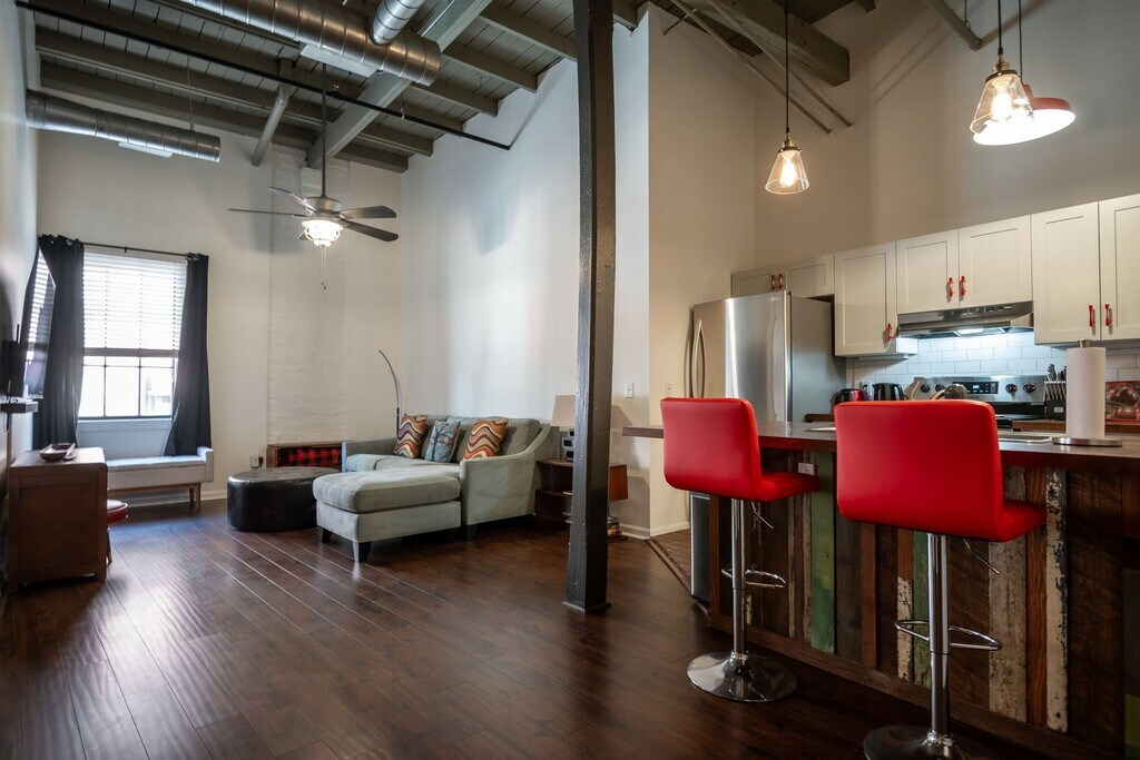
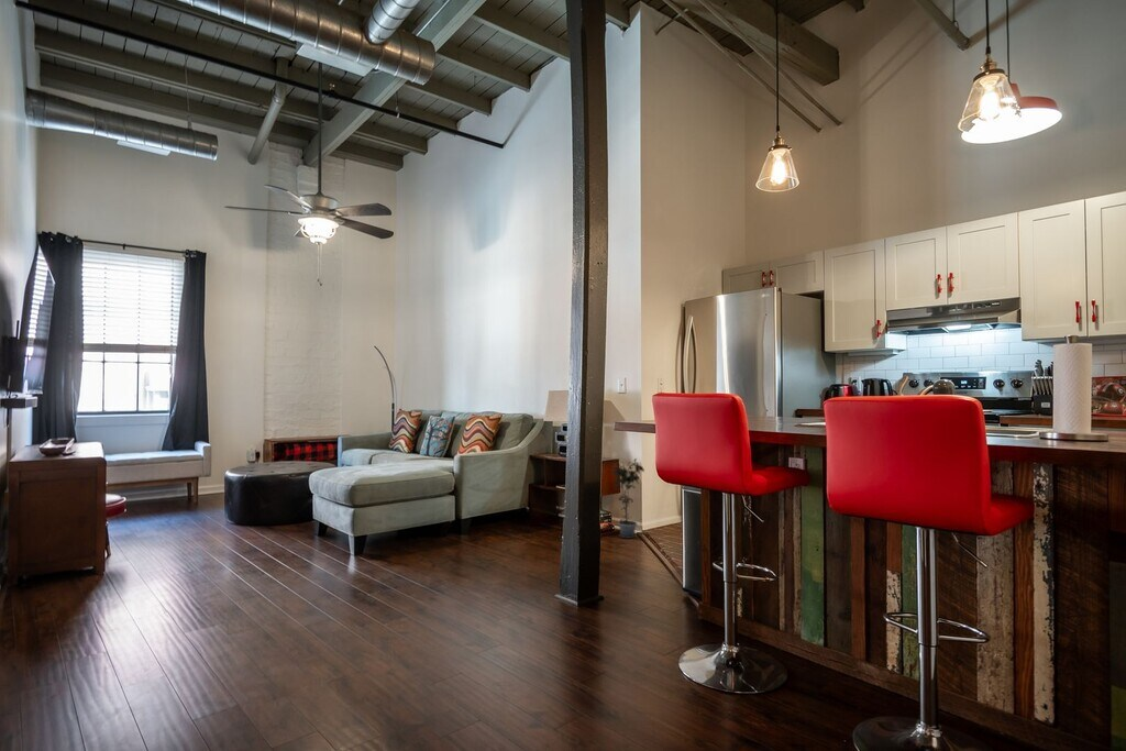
+ potted plant [609,457,645,540]
